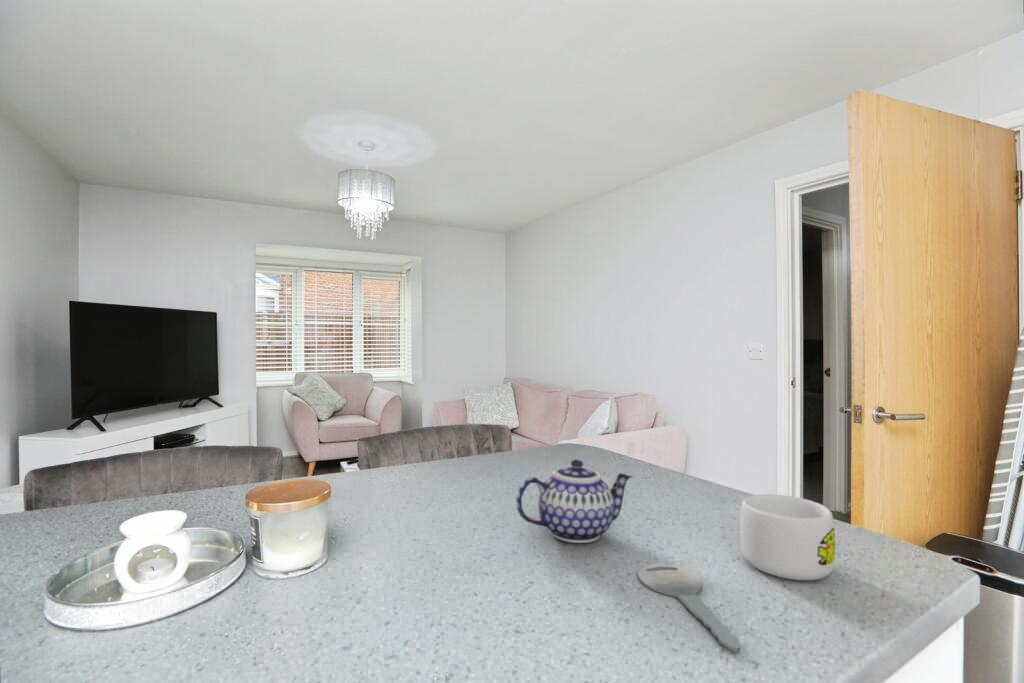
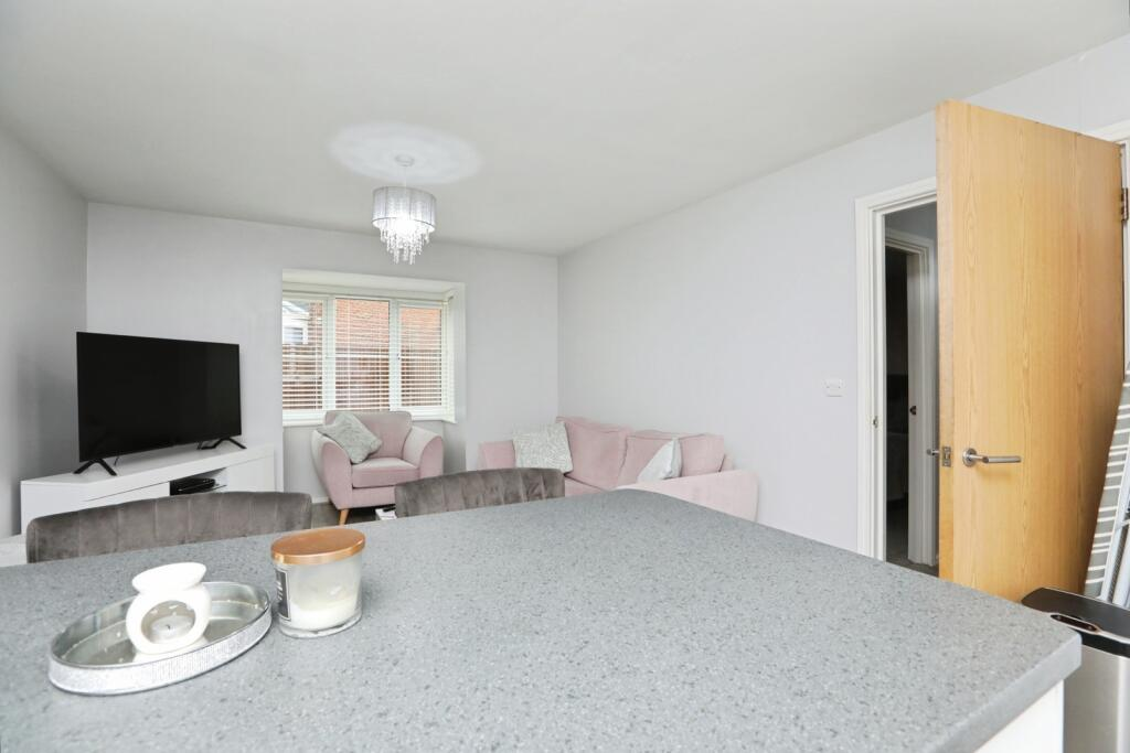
- key [637,562,741,653]
- mug [739,493,836,581]
- teapot [516,459,634,544]
